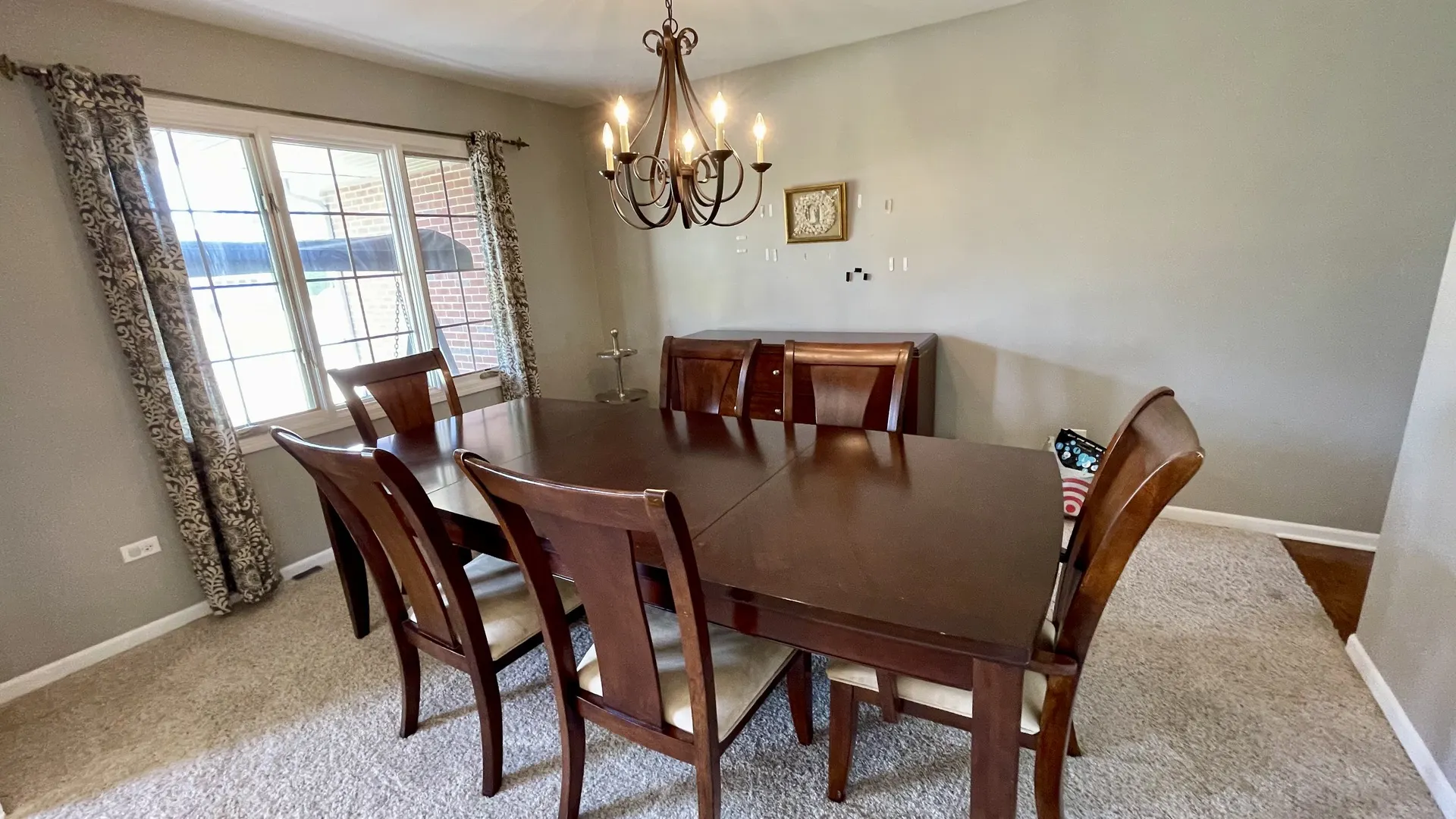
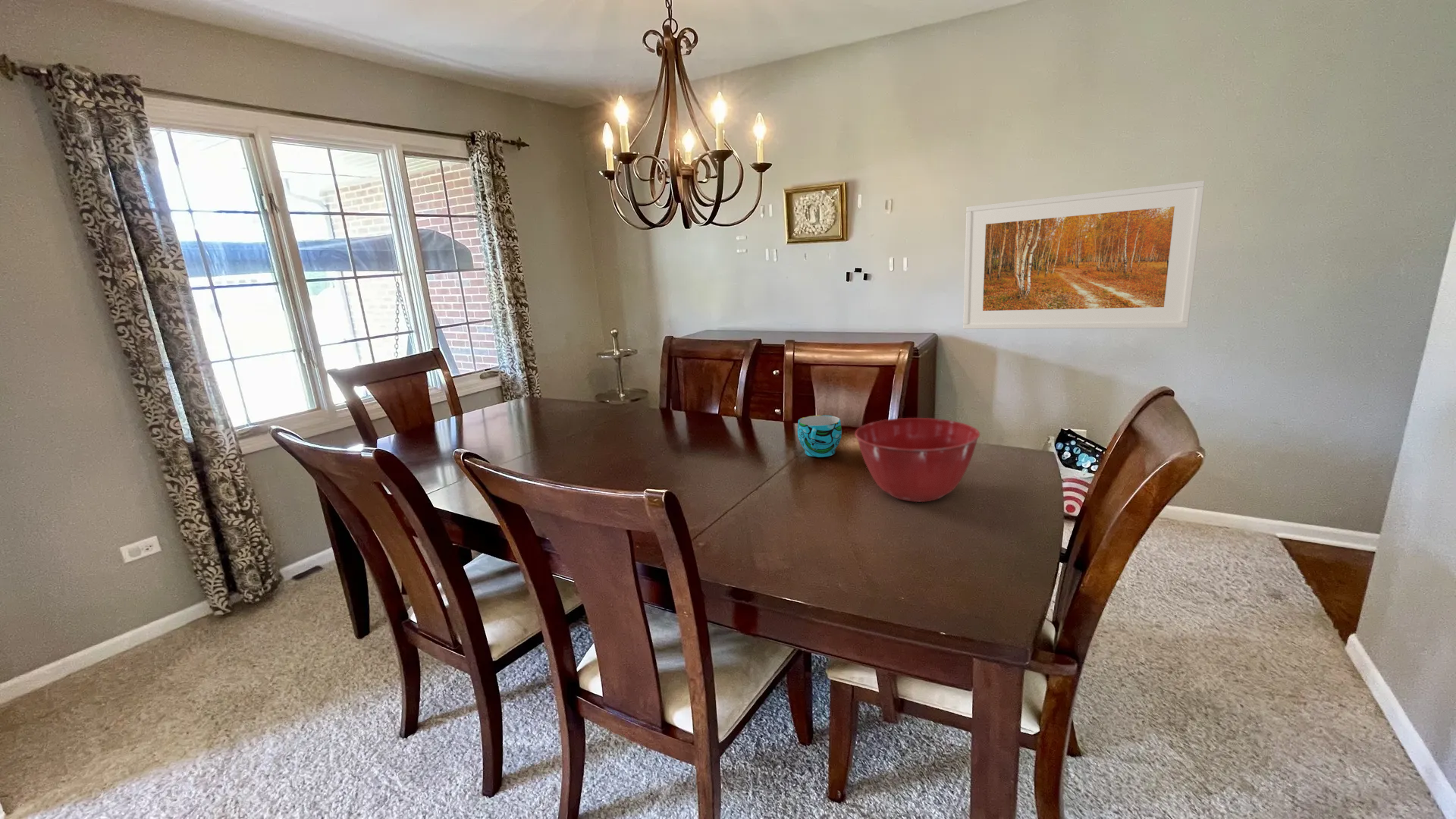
+ cup [797,415,843,458]
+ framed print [962,180,1206,330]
+ mixing bowl [854,417,981,503]
